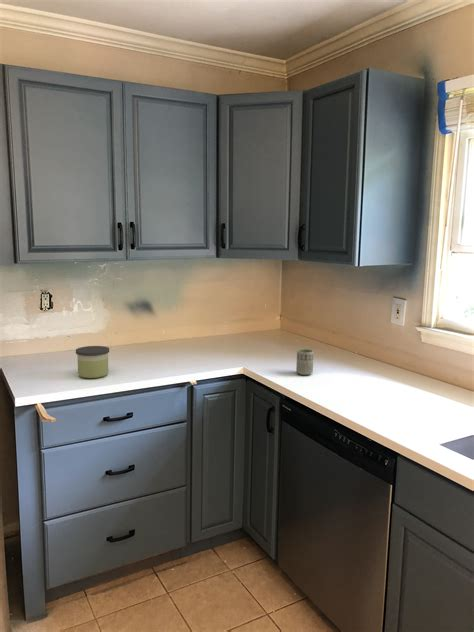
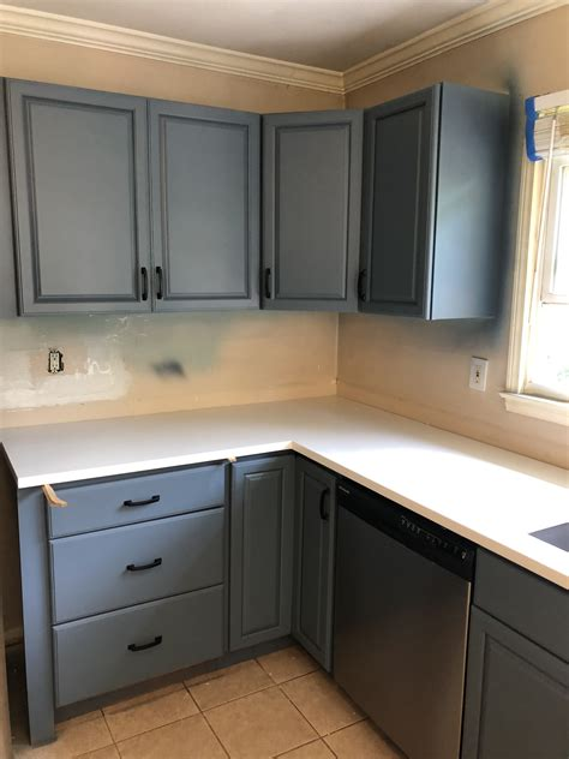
- cup [295,348,315,376]
- candle [75,345,110,379]
